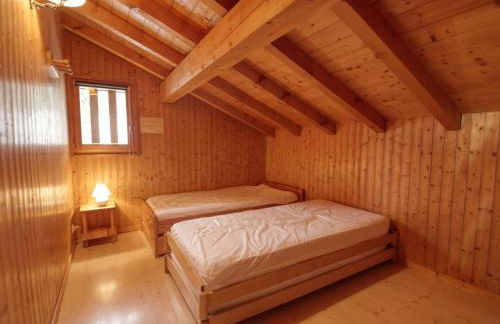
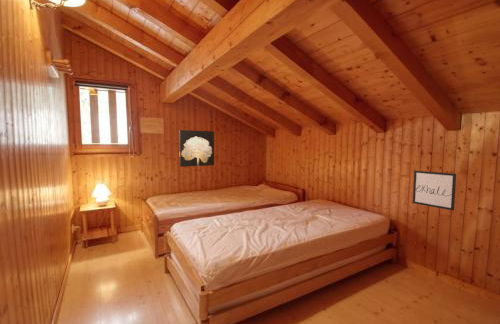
+ wall art [412,170,457,212]
+ wall art [178,129,215,168]
